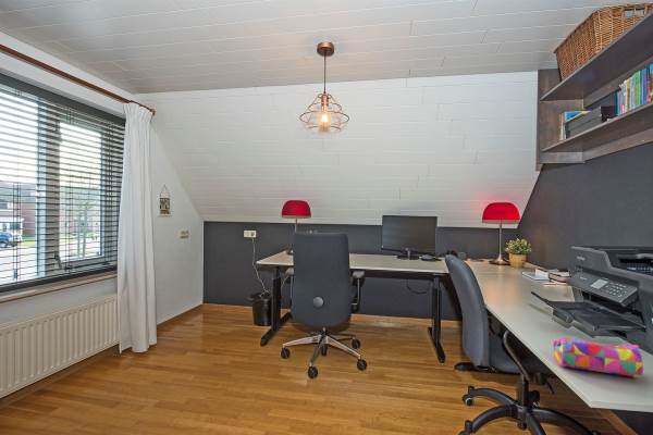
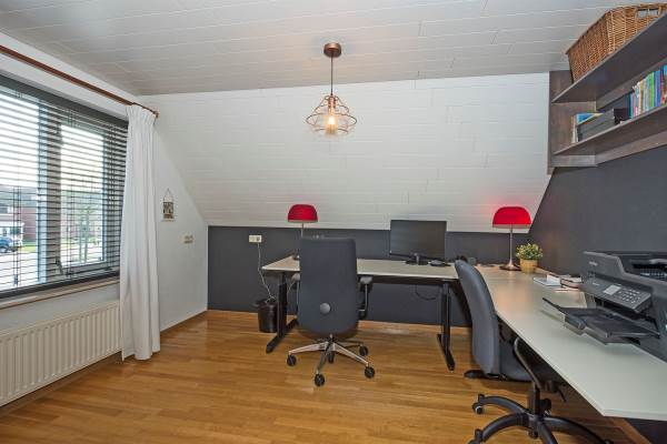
- pencil case [553,336,644,378]
